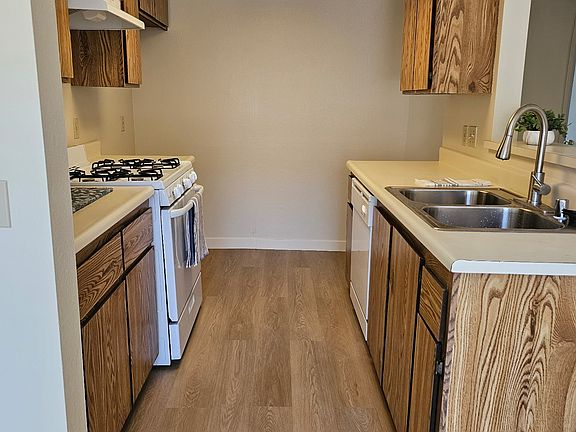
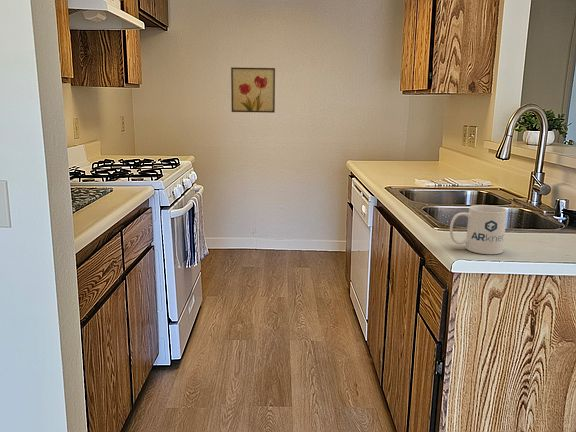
+ mug [449,204,508,255]
+ wall art [230,66,276,114]
